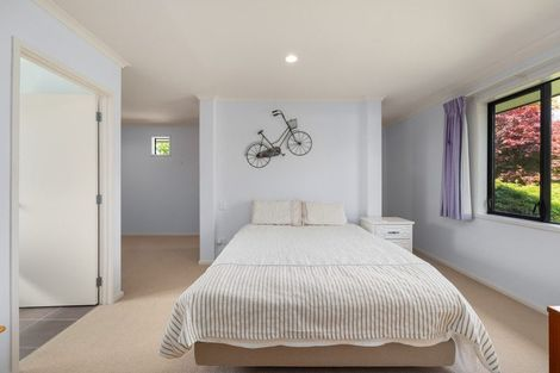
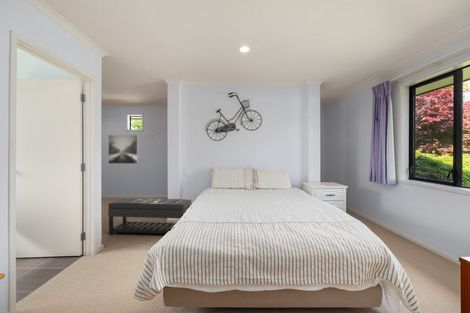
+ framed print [107,134,139,165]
+ ottoman [107,197,192,235]
